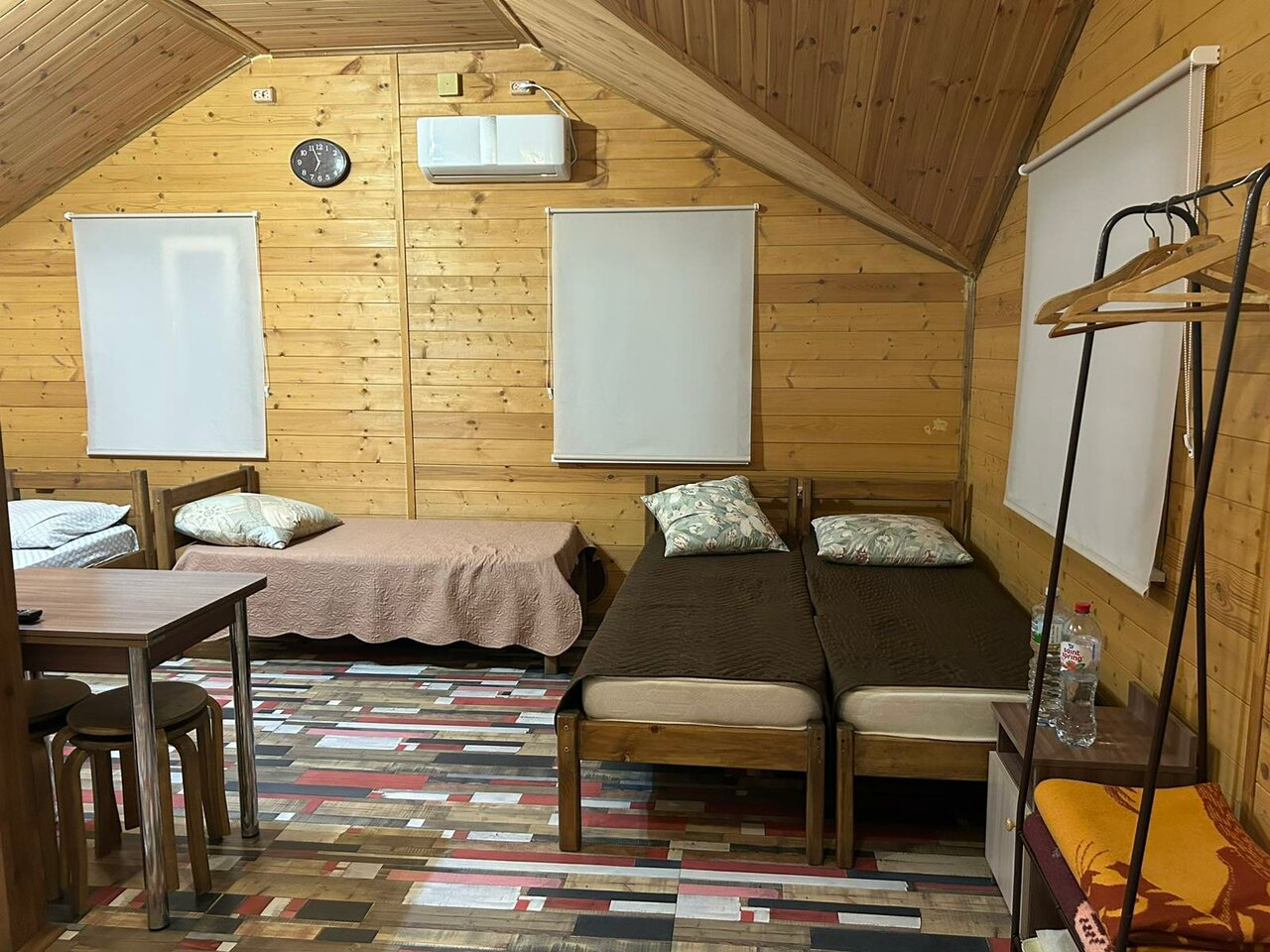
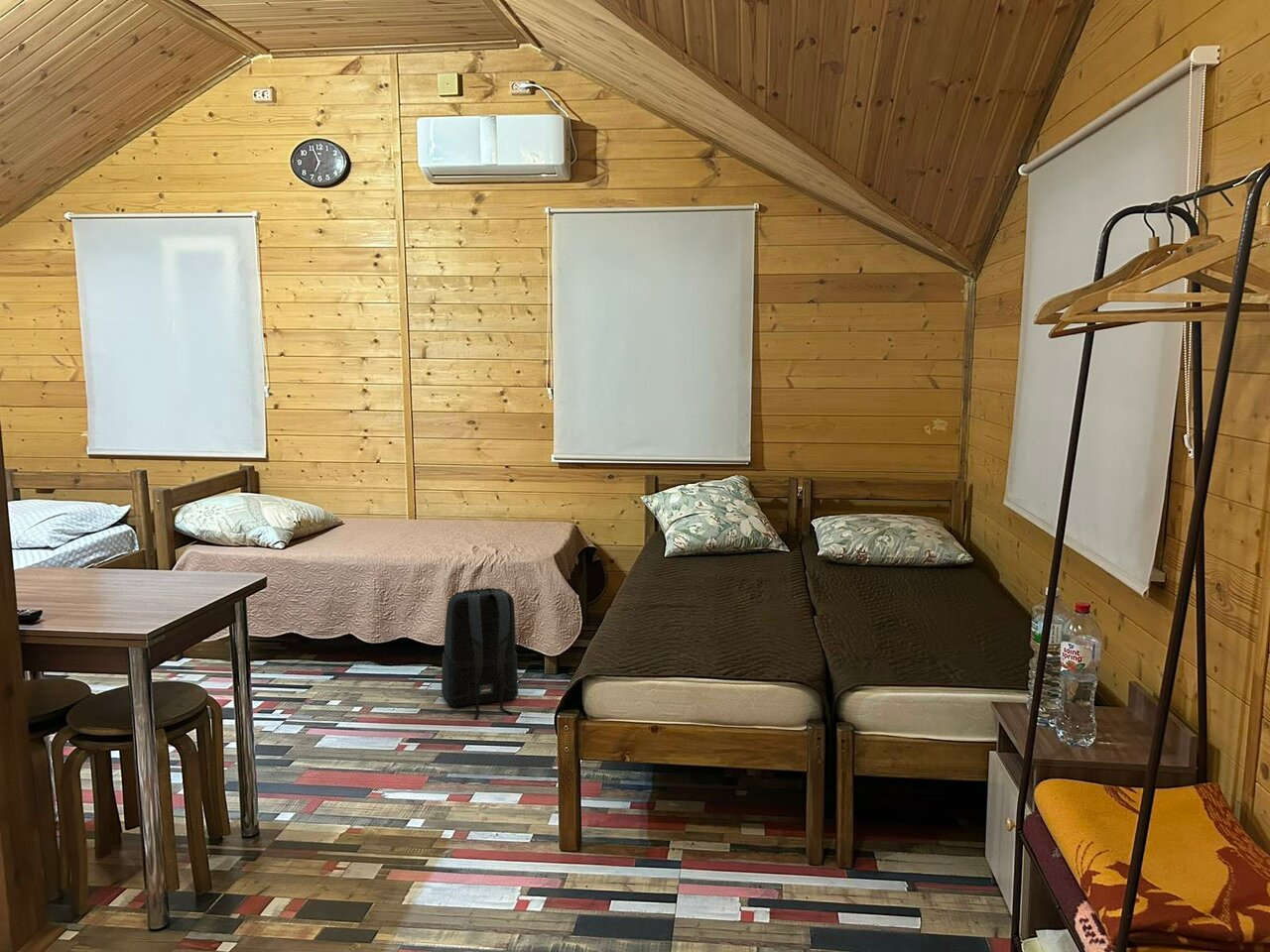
+ backpack [441,586,519,720]
